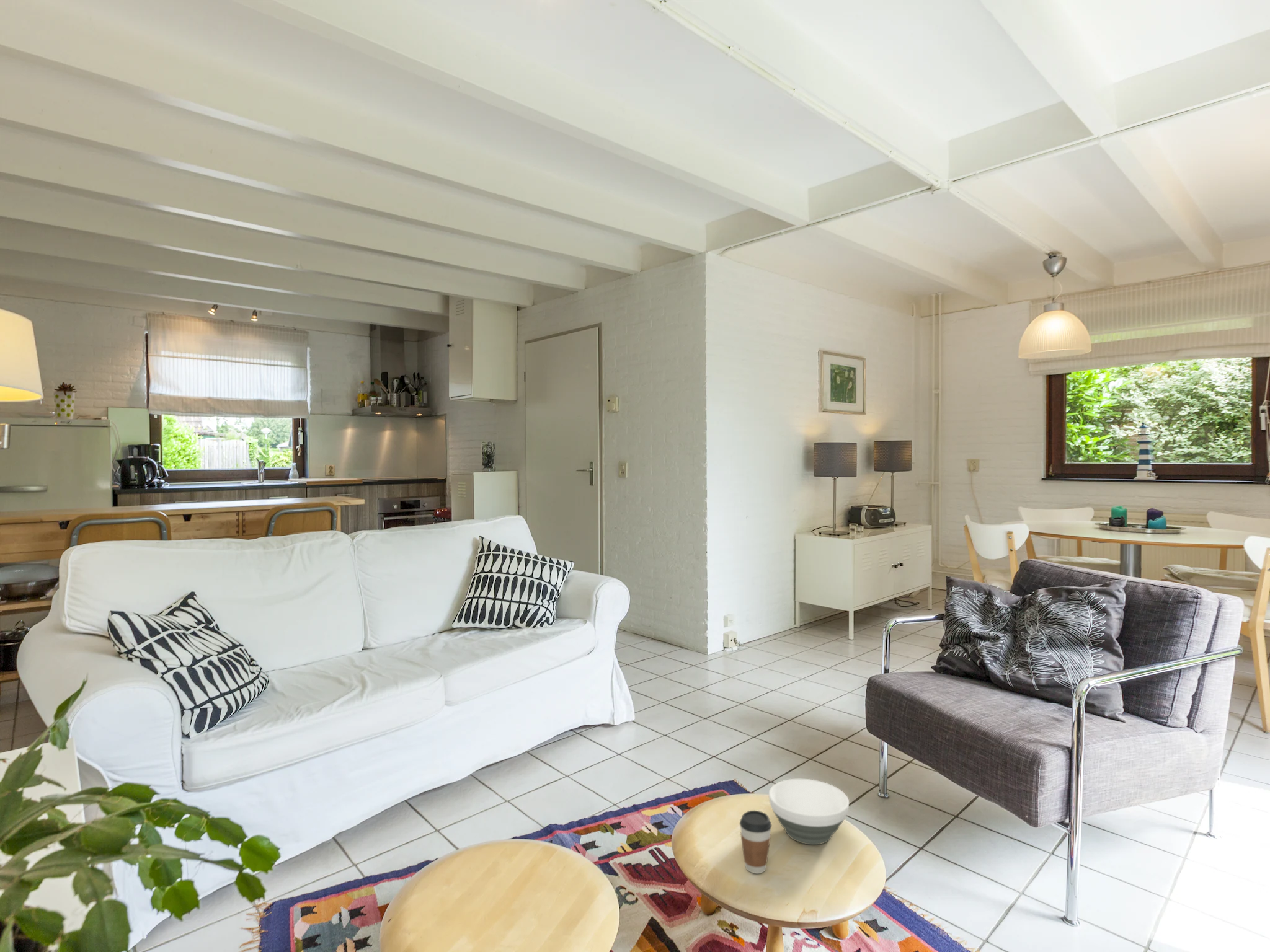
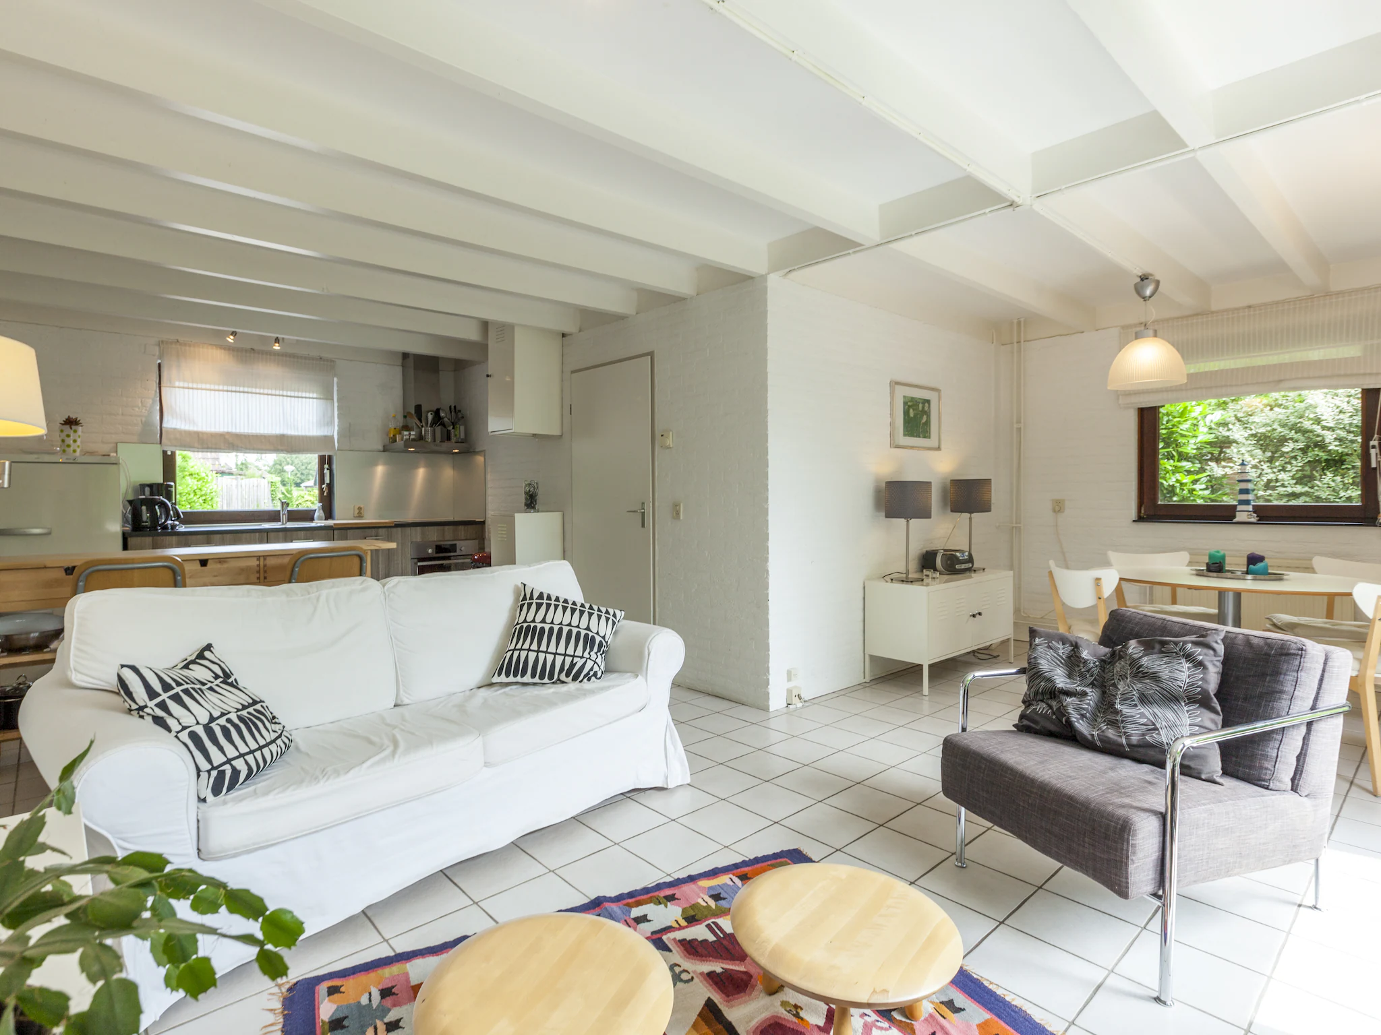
- coffee cup [739,810,772,874]
- bowl [768,778,850,845]
